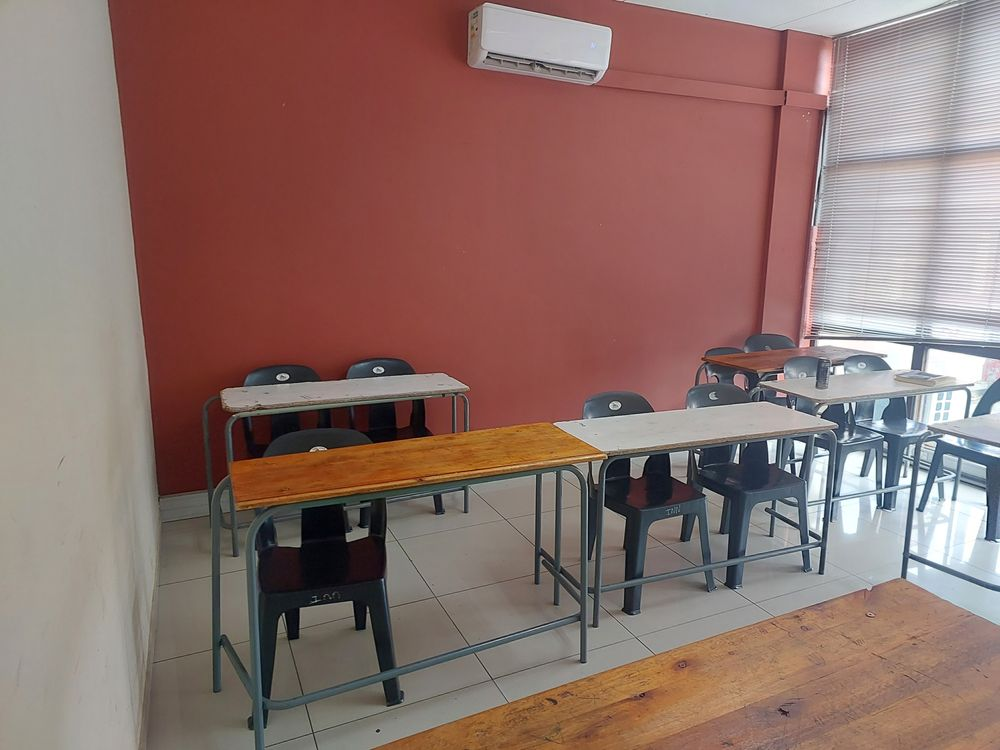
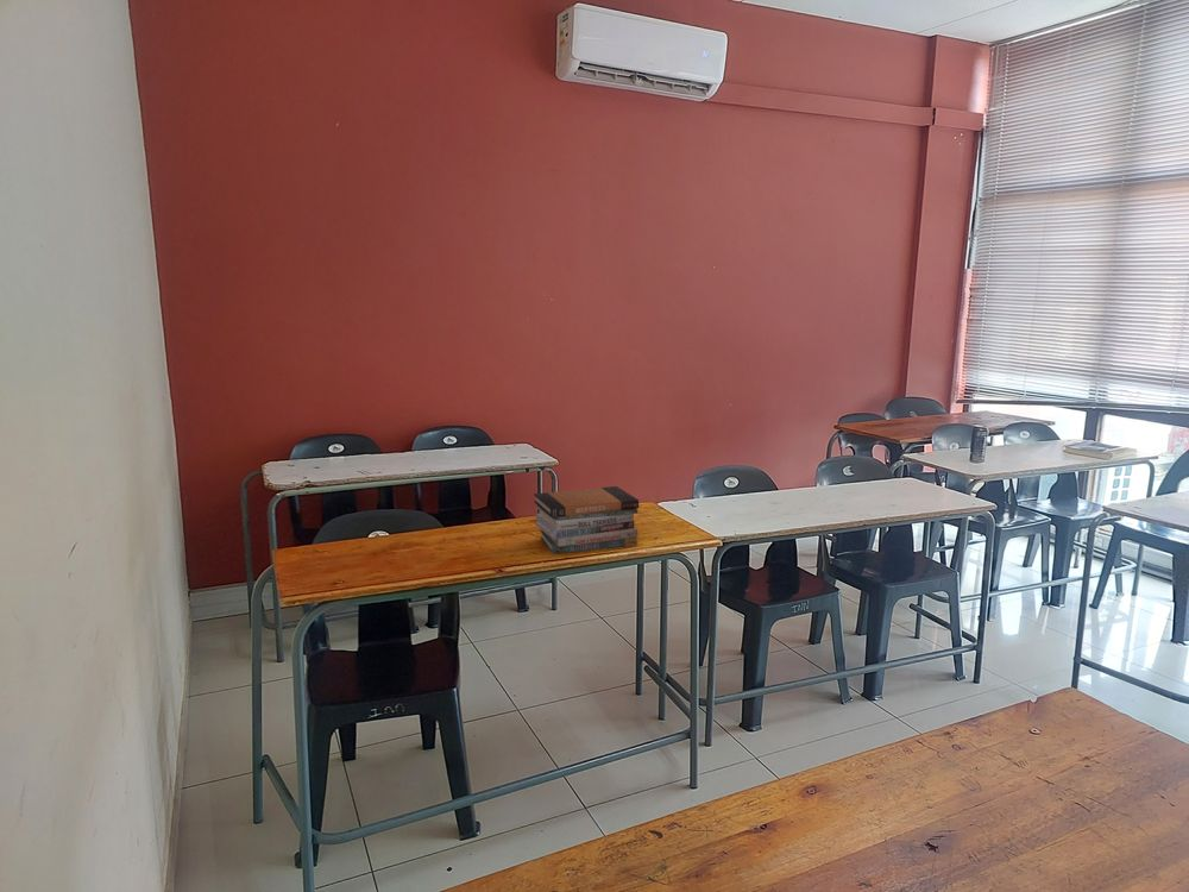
+ book stack [533,485,640,555]
